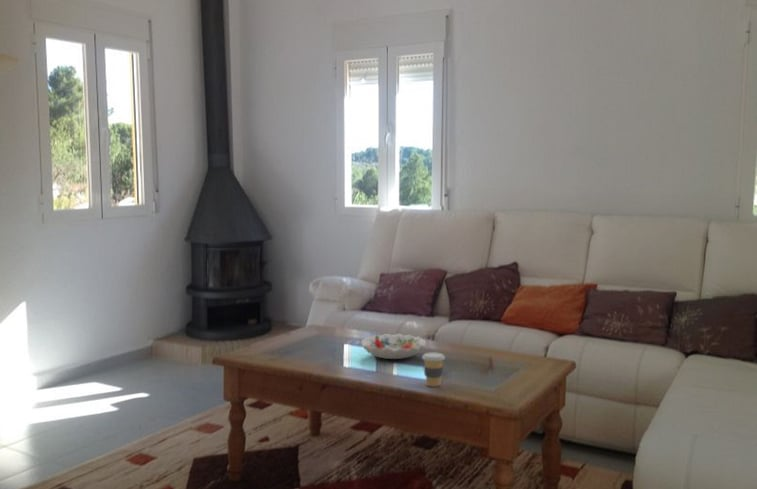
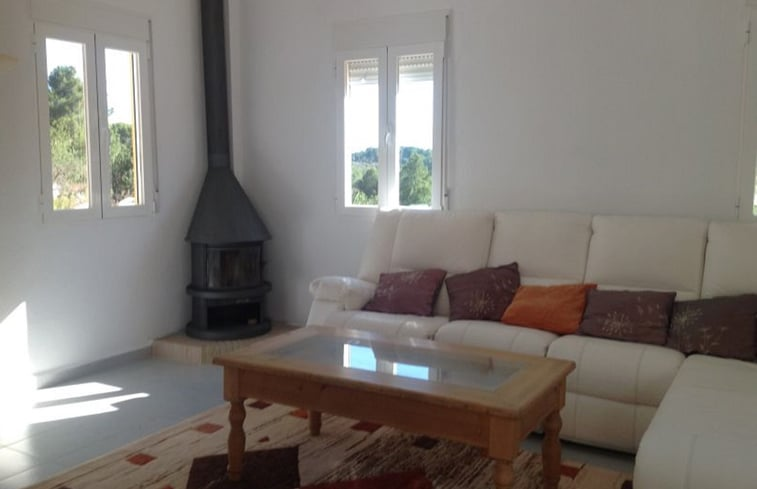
- decorative bowl [360,333,427,360]
- coffee cup [421,351,446,388]
